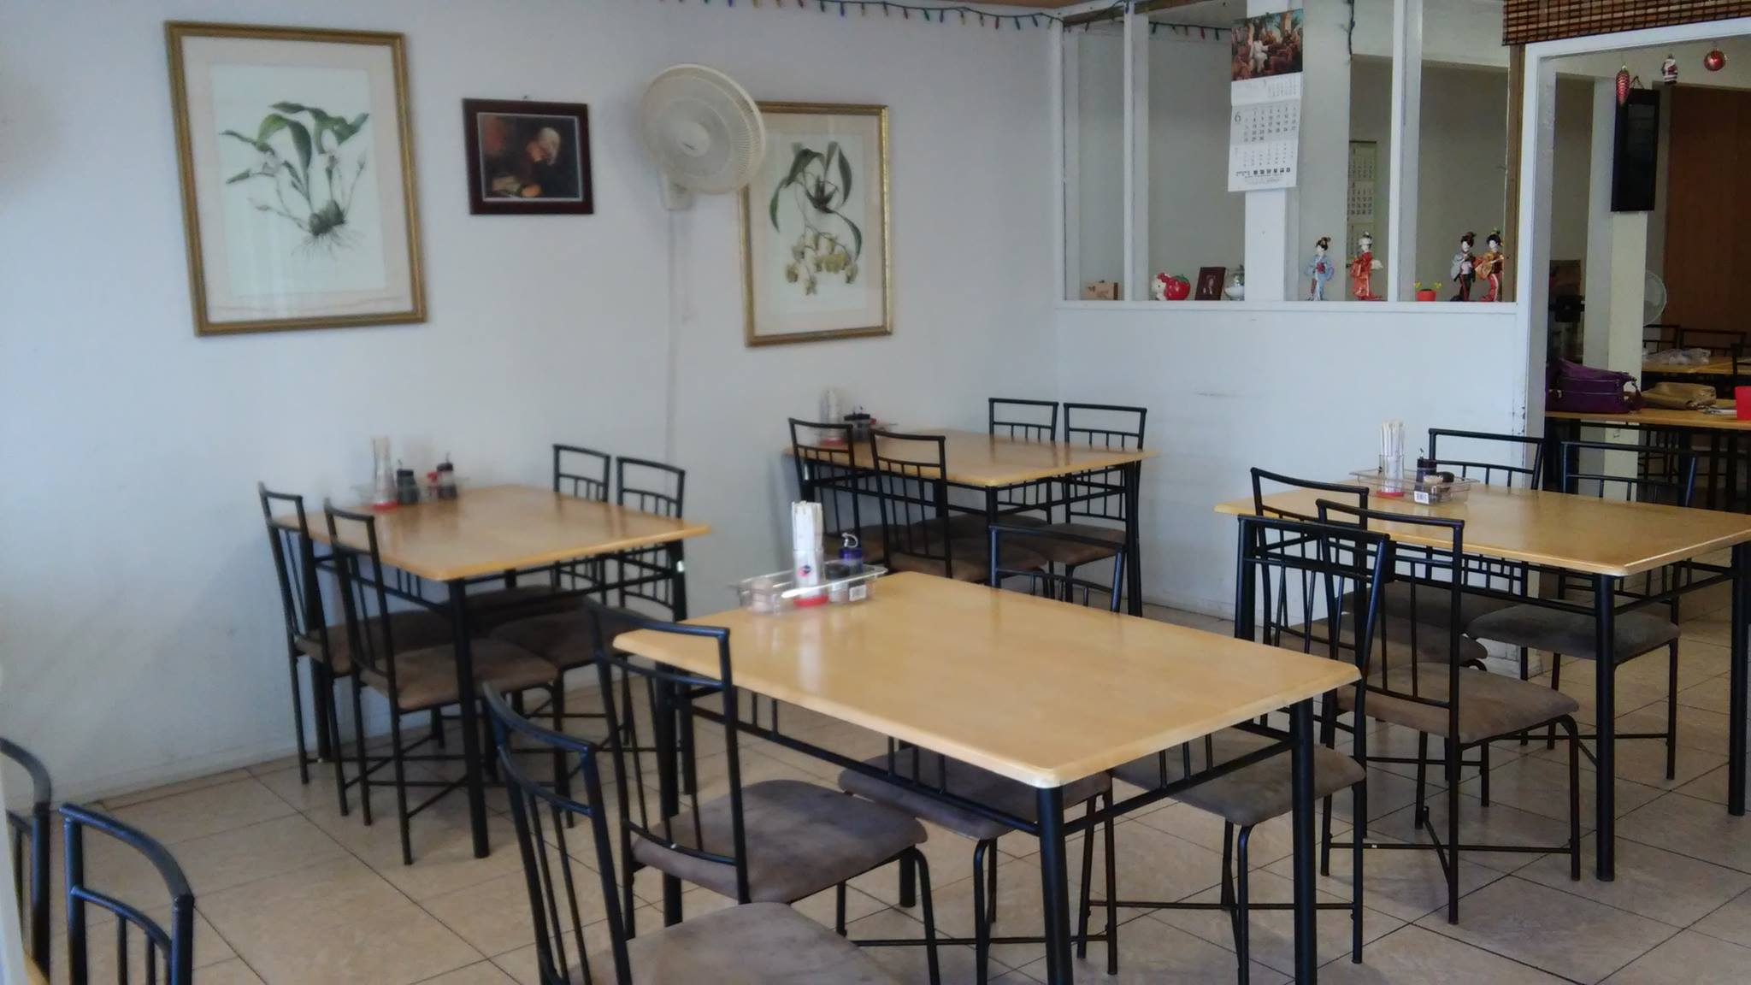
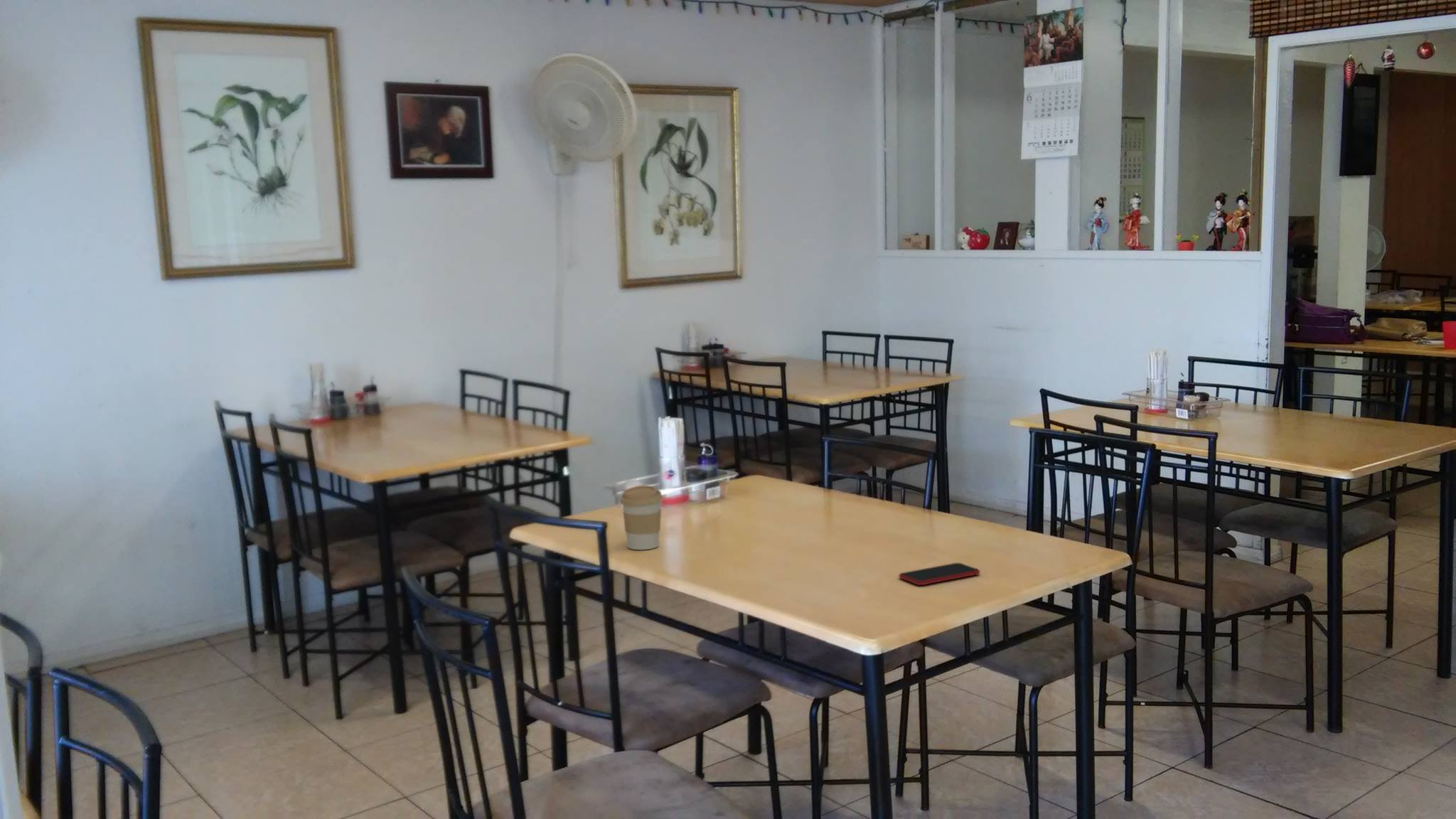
+ coffee cup [619,485,663,550]
+ smartphone [898,562,980,586]
